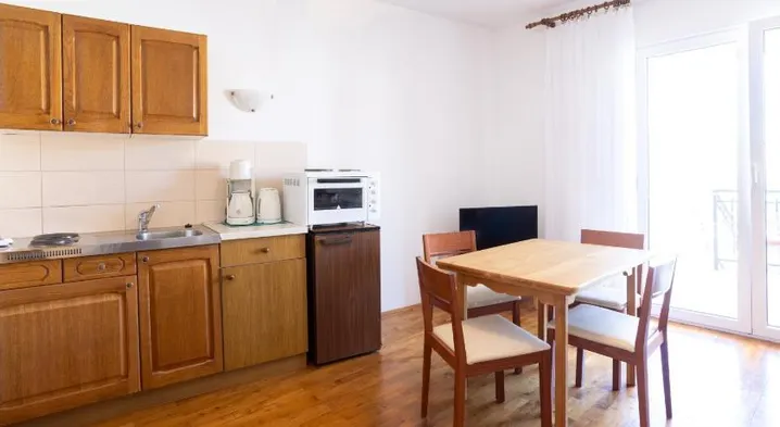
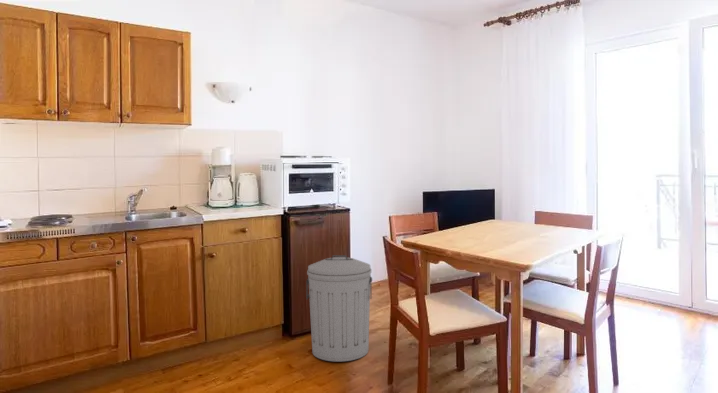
+ trash can [305,254,373,362]
